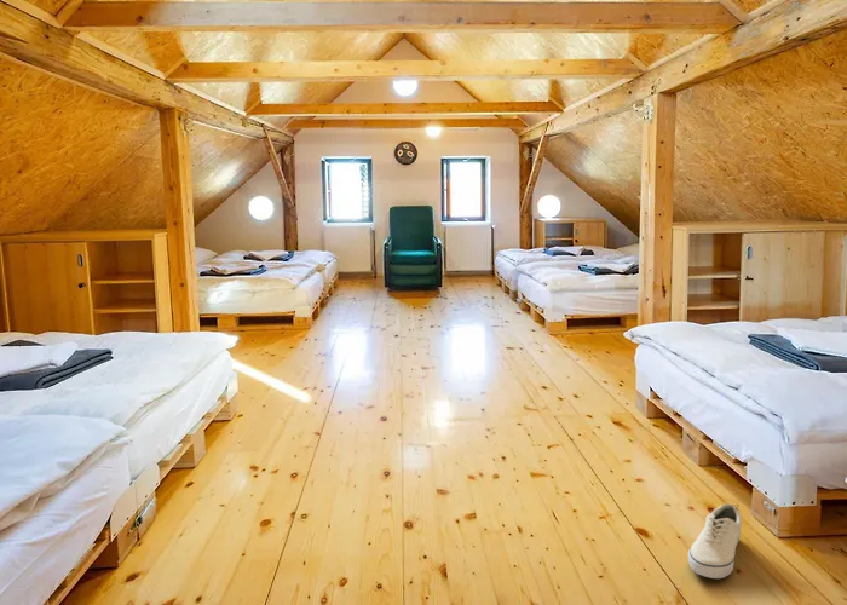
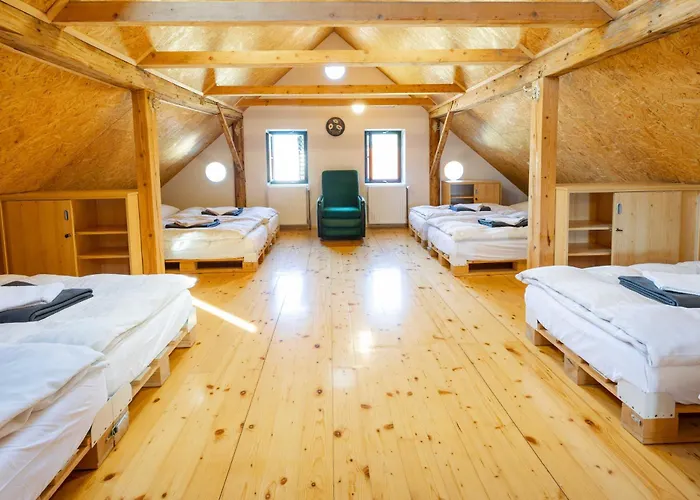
- shoe [687,502,743,580]
